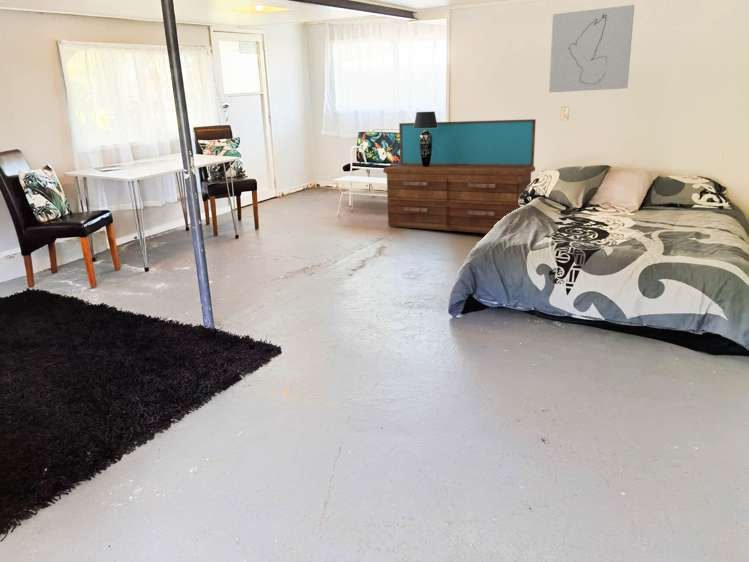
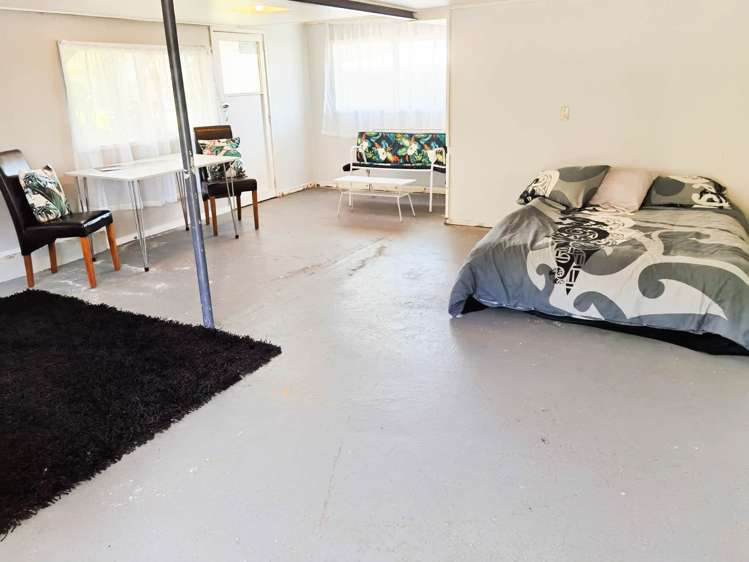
- dresser [382,118,537,234]
- wall art [548,4,635,93]
- table lamp [414,111,438,167]
